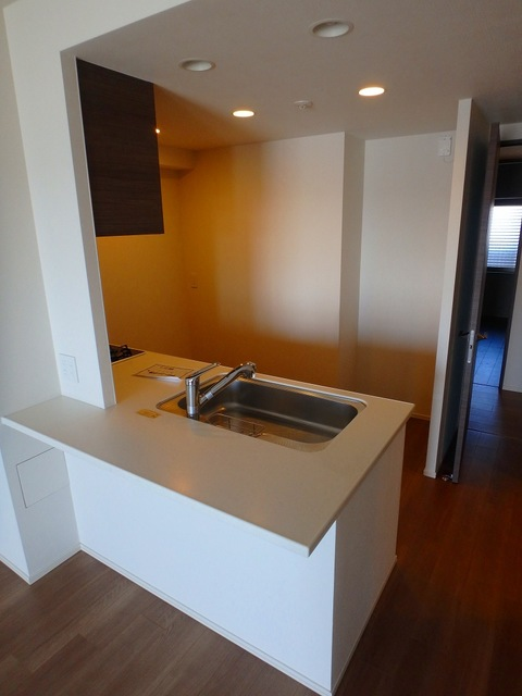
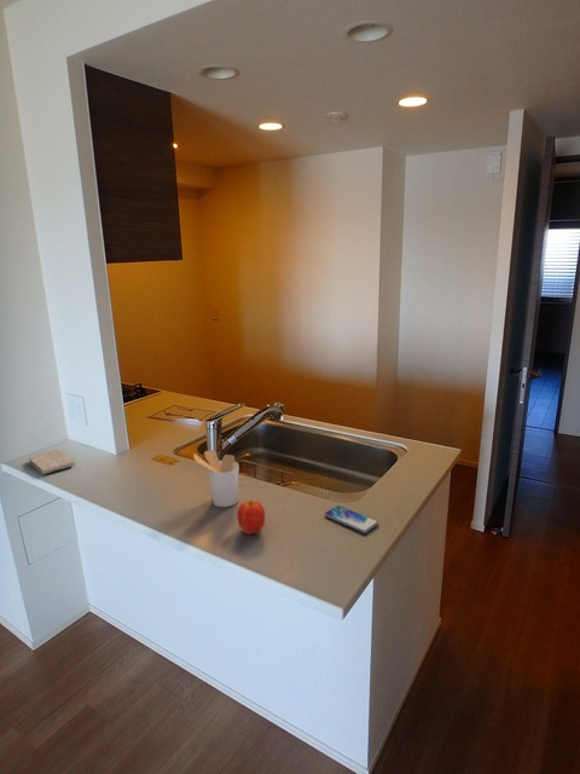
+ utensil holder [192,449,240,508]
+ washcloth [28,447,76,475]
+ apple [236,499,266,536]
+ smartphone [324,504,379,535]
